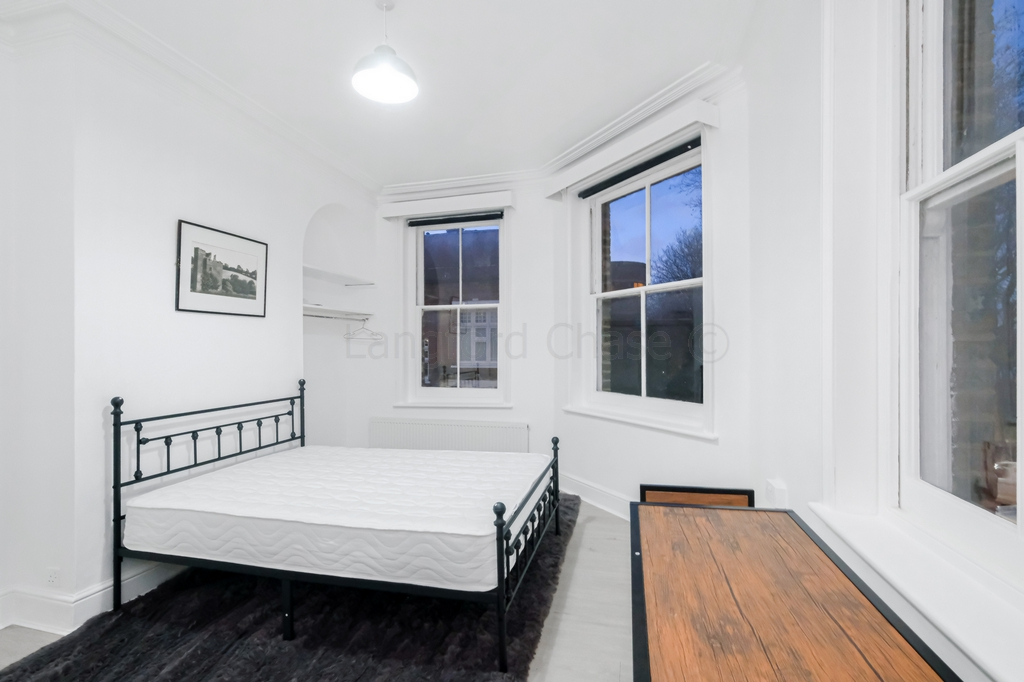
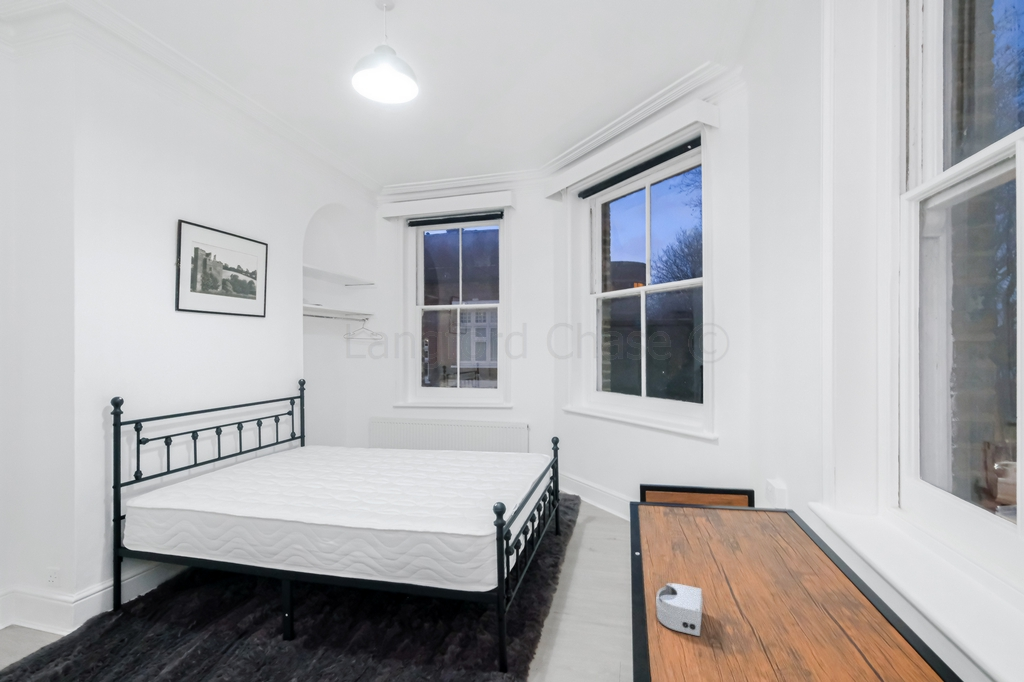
+ computer mouse [655,582,704,637]
